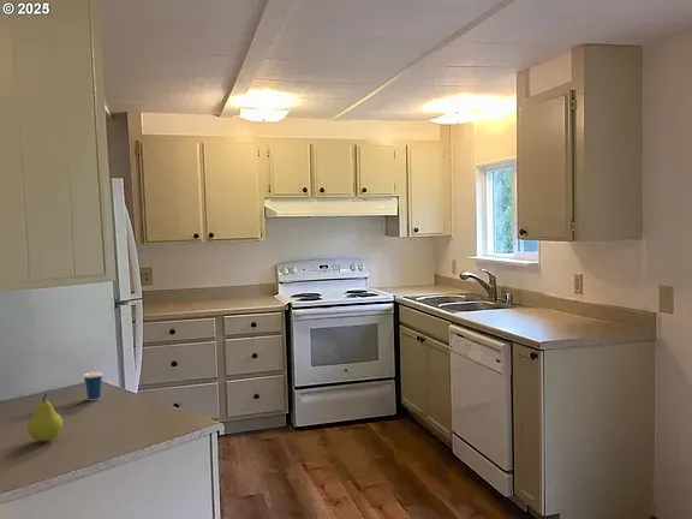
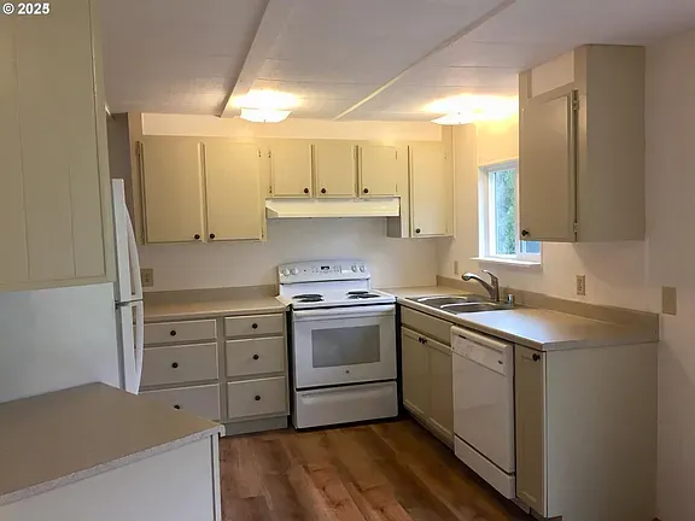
- cup [82,359,103,401]
- fruit [26,393,64,442]
